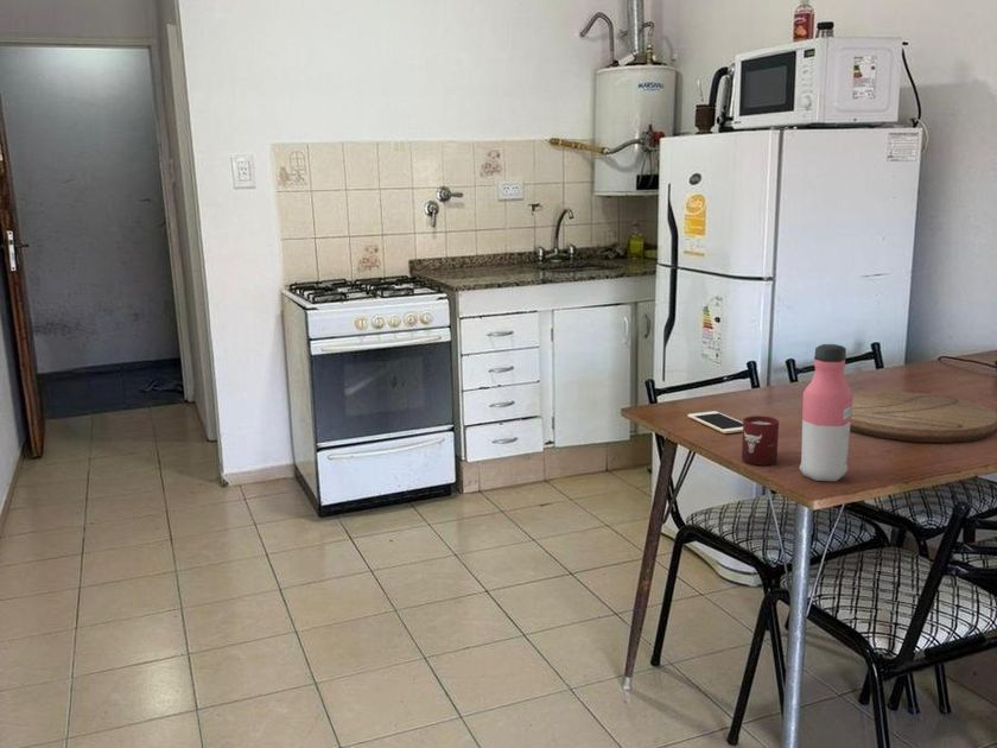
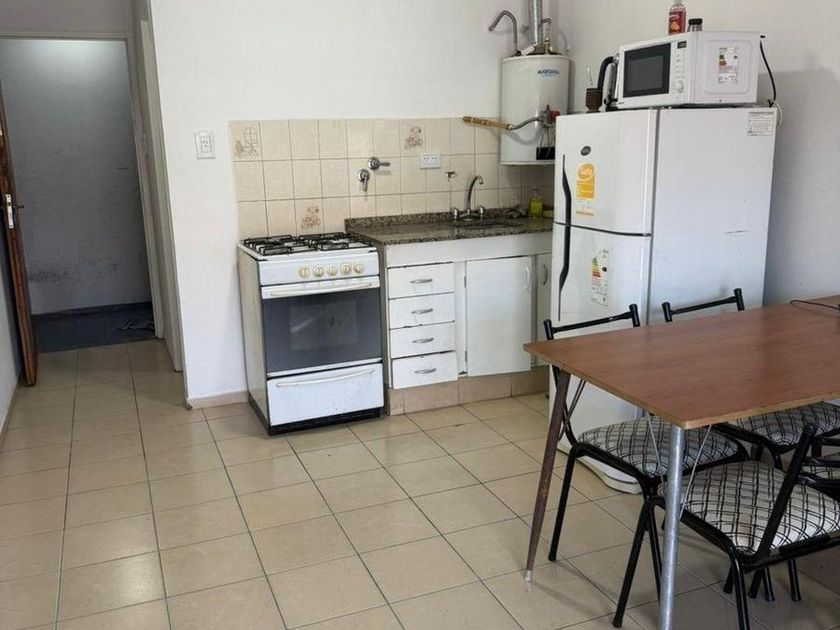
- cup [741,414,780,467]
- water bottle [799,343,853,482]
- cell phone [686,410,743,435]
- cutting board [850,391,997,444]
